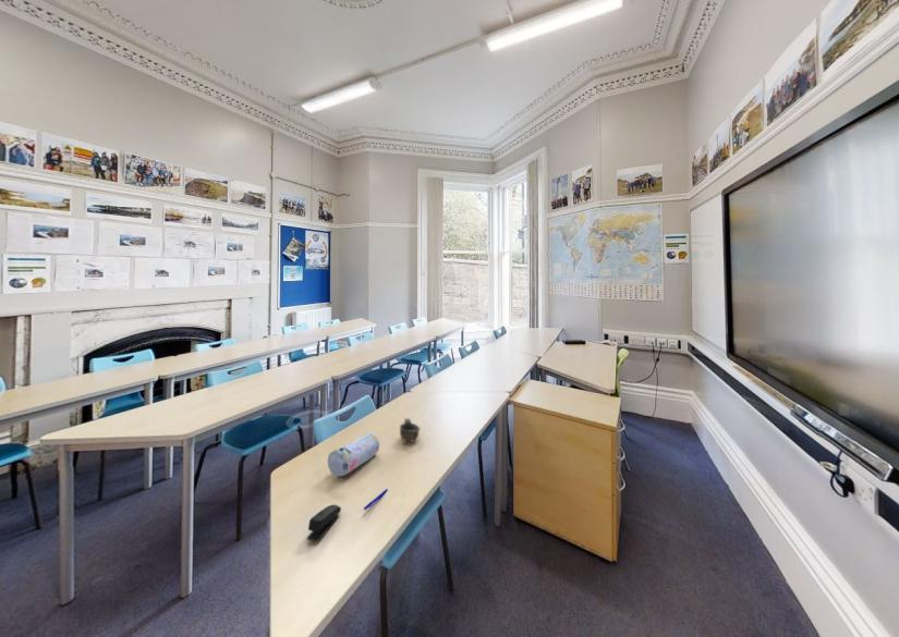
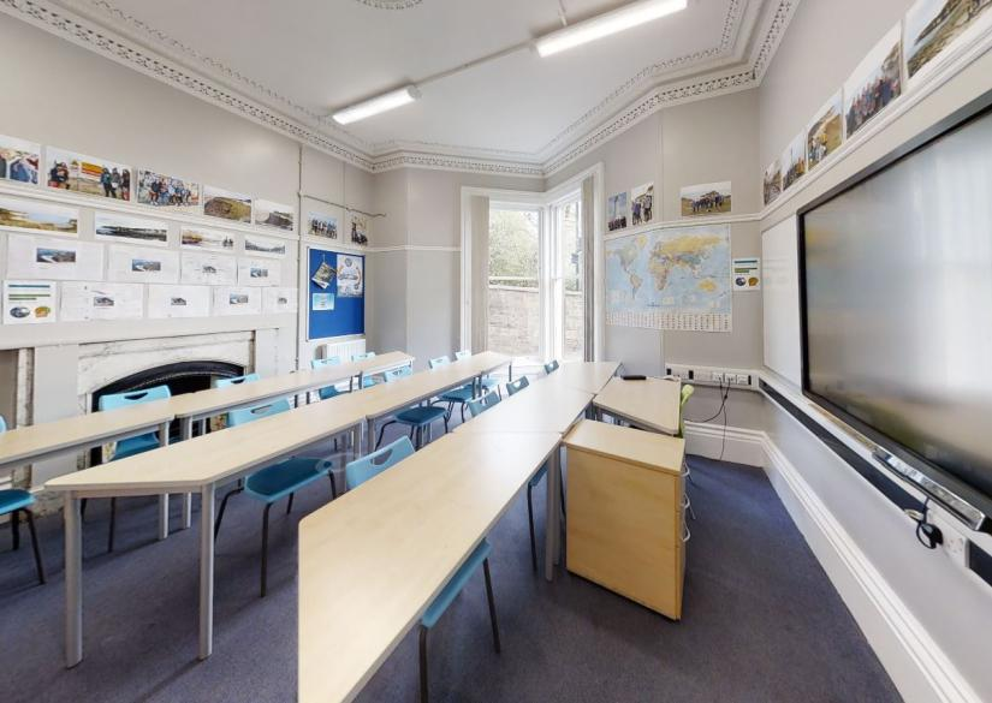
- pen [363,488,389,511]
- cup [399,417,422,443]
- stapler [306,504,342,542]
- pencil case [327,432,380,477]
